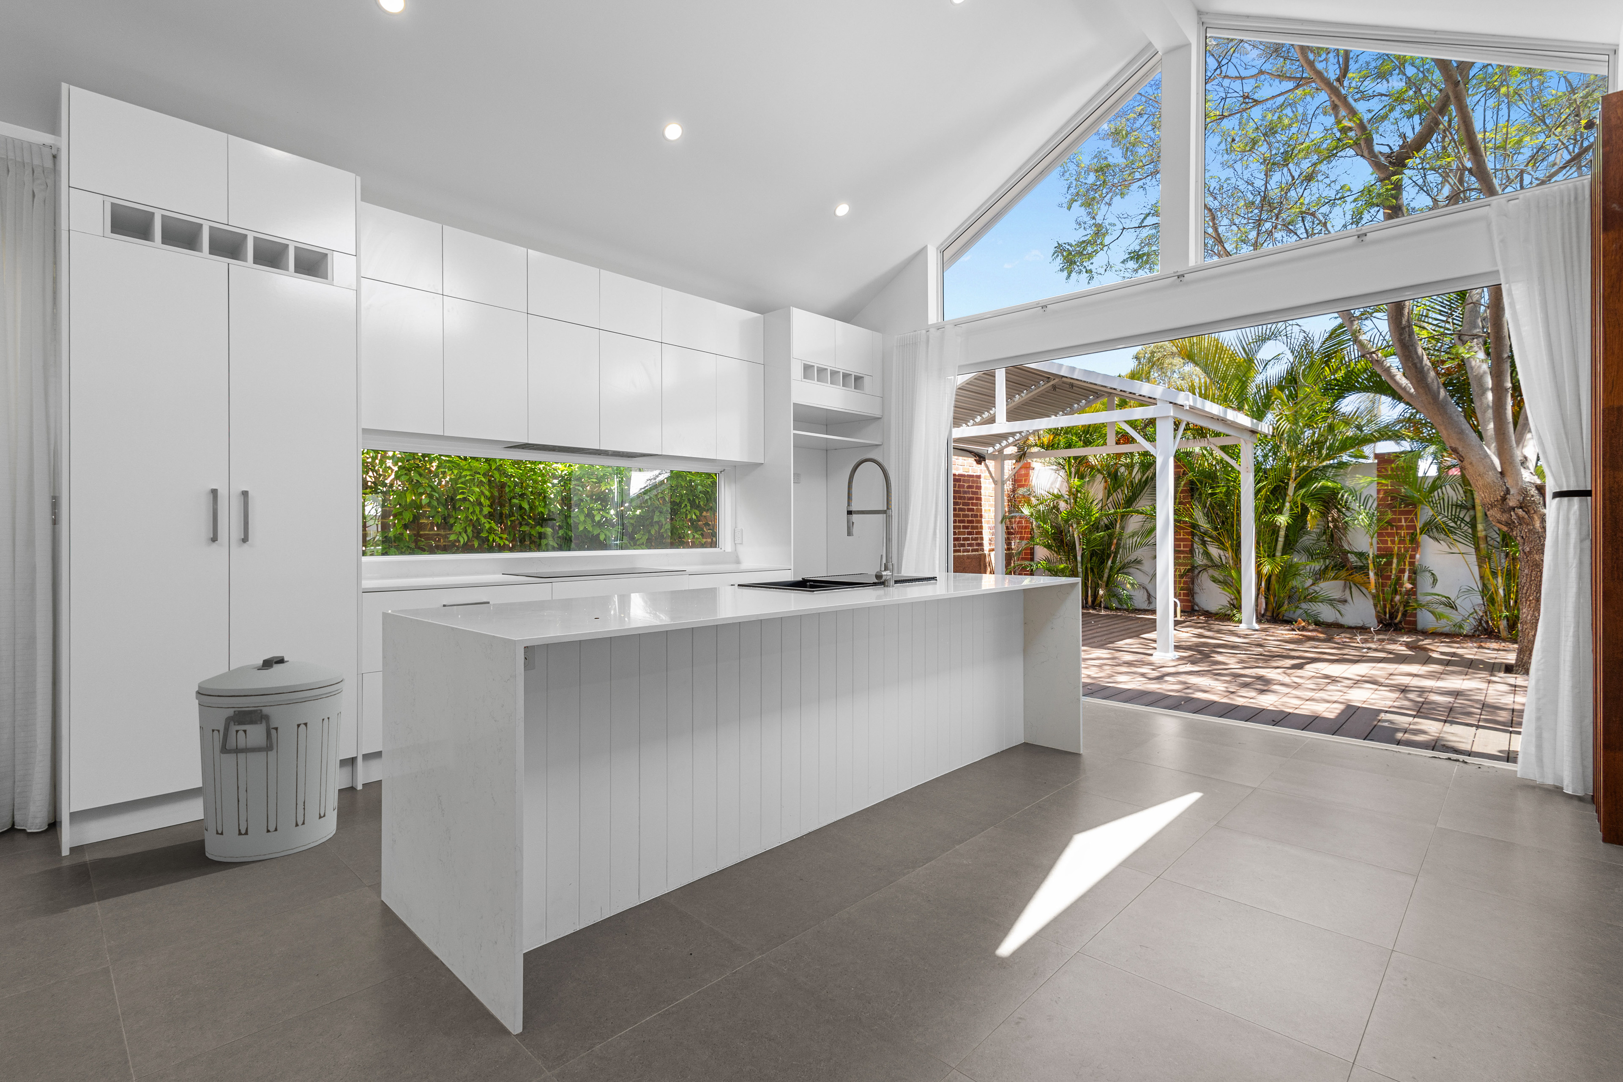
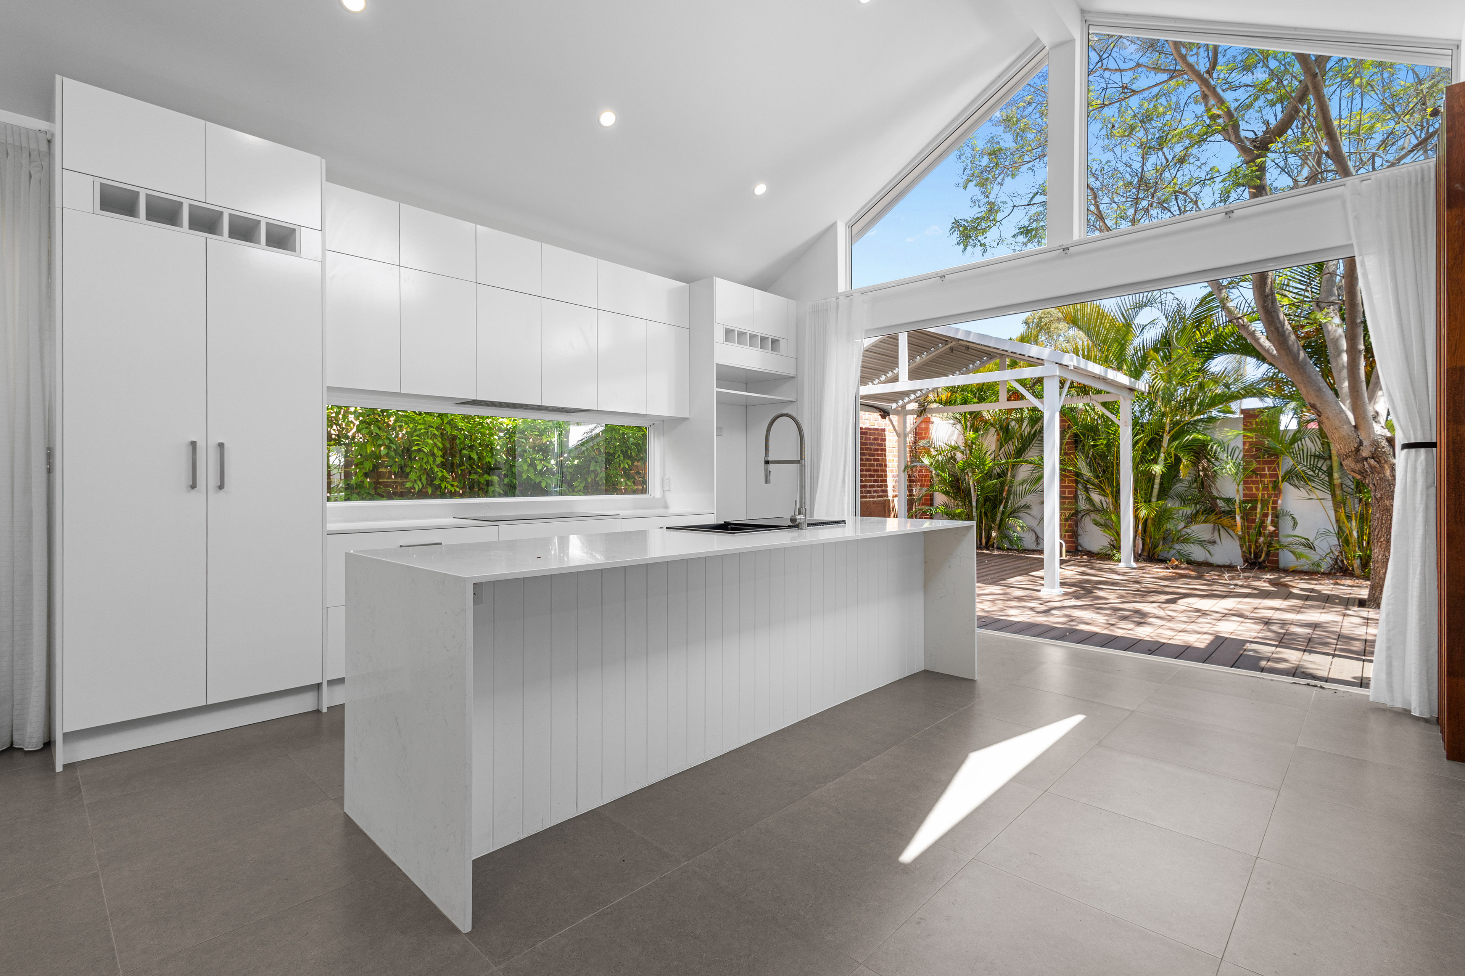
- trash can [196,656,345,862]
